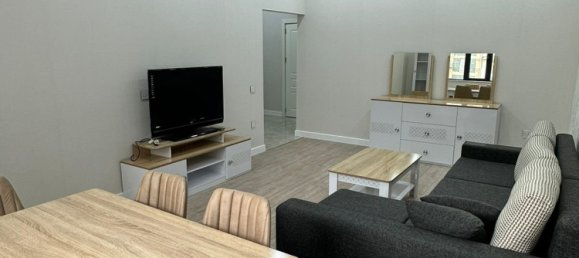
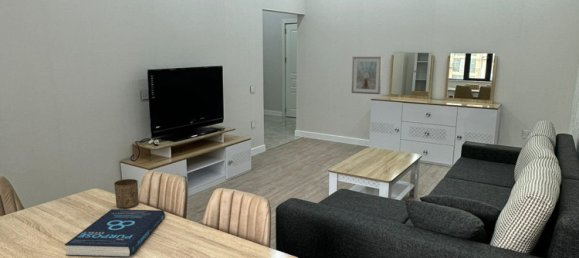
+ book [64,208,166,258]
+ cup [113,178,139,209]
+ picture frame [351,56,383,95]
